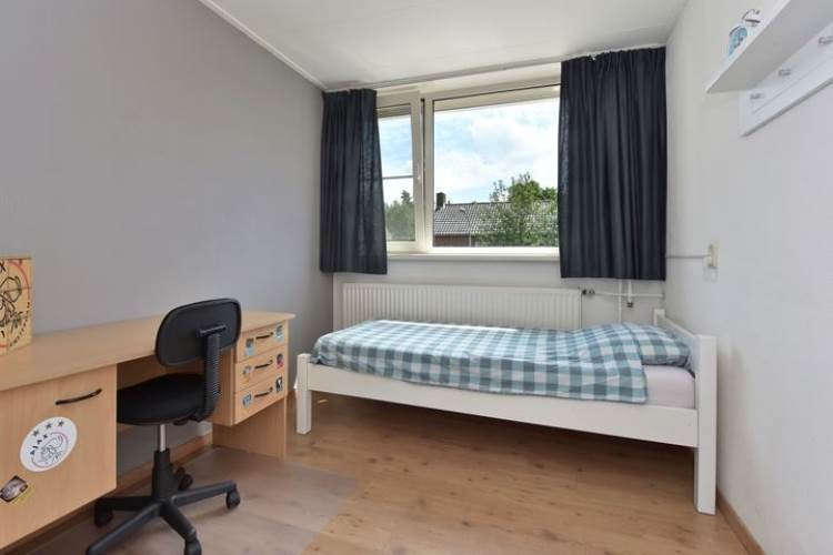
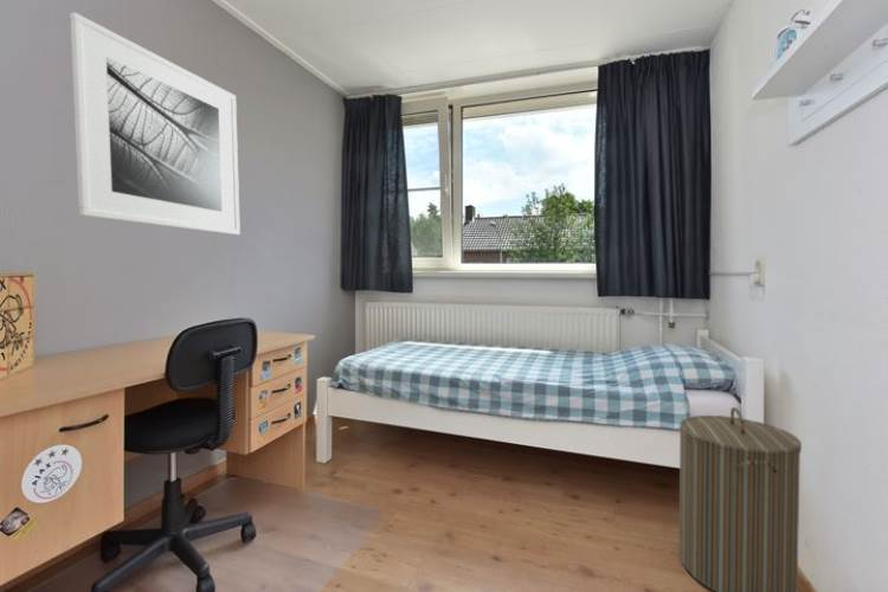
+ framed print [69,11,242,236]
+ laundry hamper [678,406,803,592]
